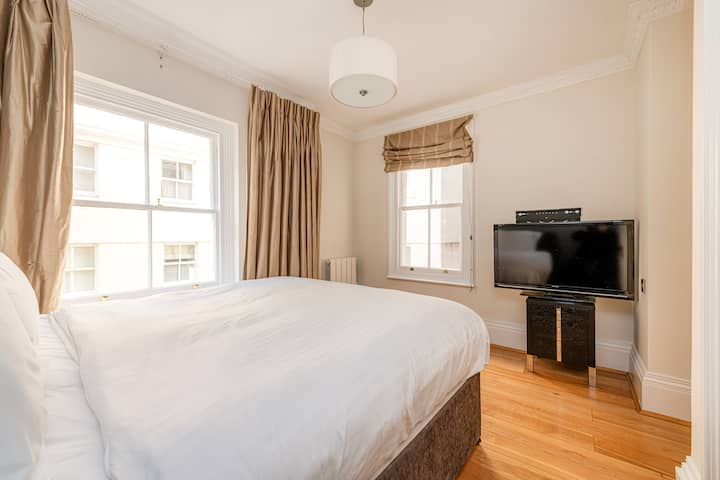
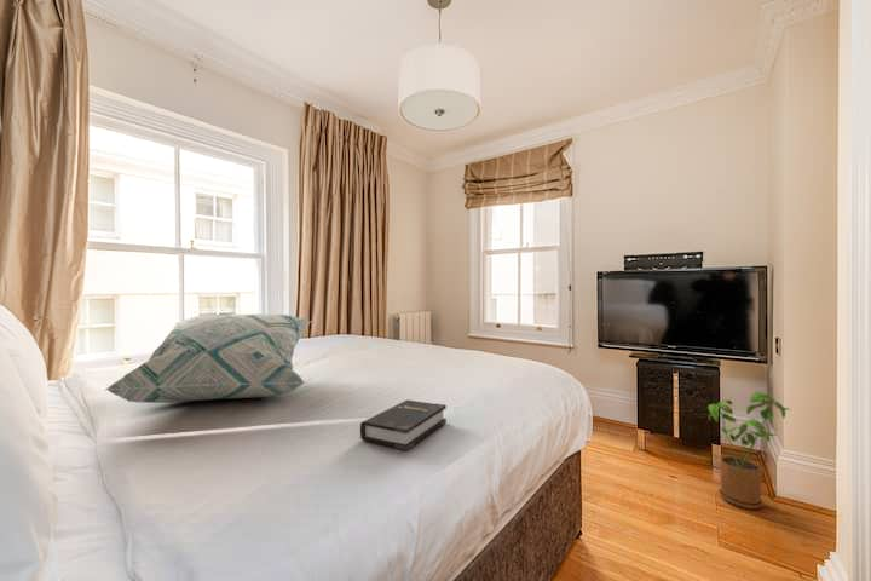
+ hardback book [359,399,448,451]
+ decorative pillow [105,313,312,404]
+ house plant [706,391,791,510]
